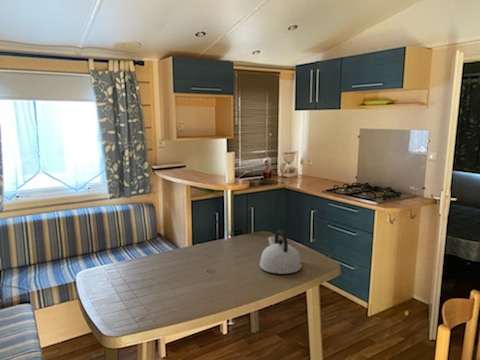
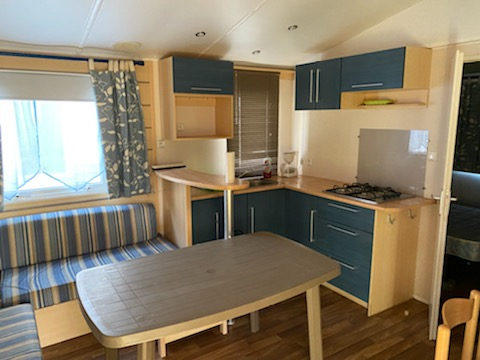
- kettle [258,229,303,275]
